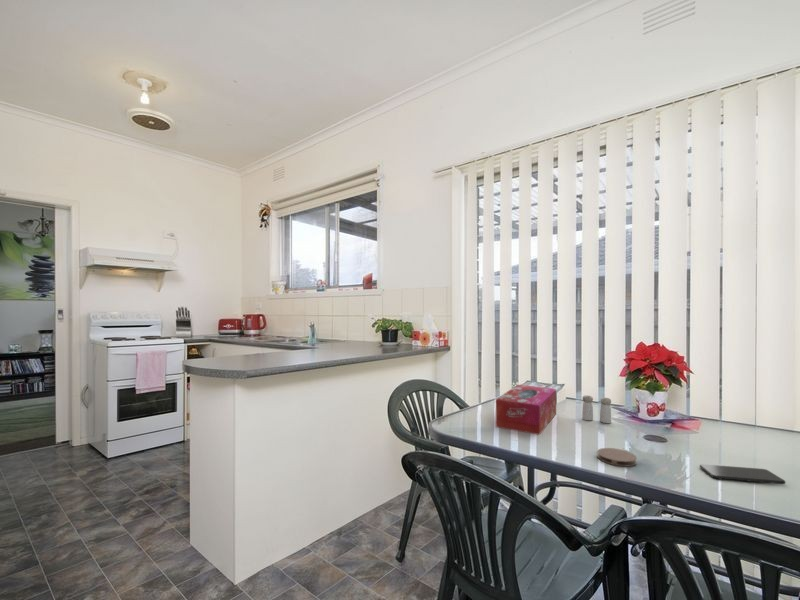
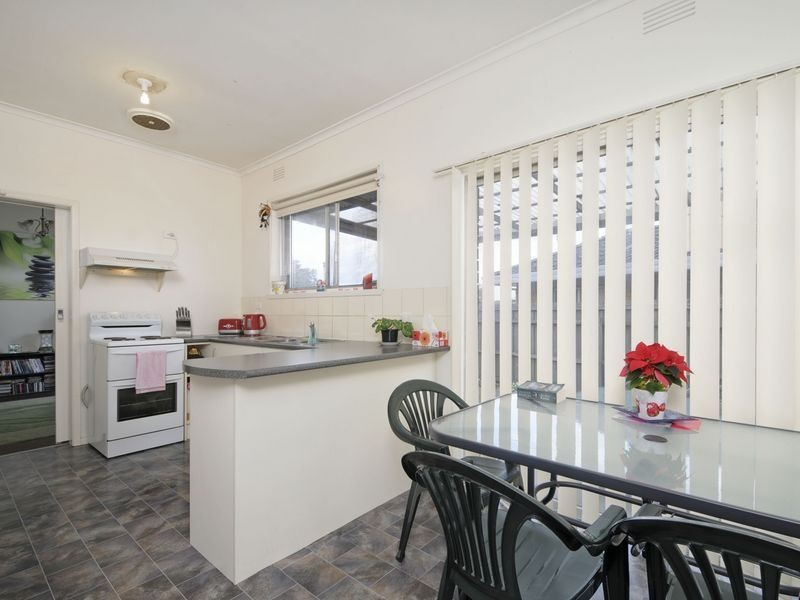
- smartphone [699,463,787,485]
- coaster [596,447,638,467]
- tissue box [495,384,557,436]
- salt and pepper shaker [581,394,612,424]
